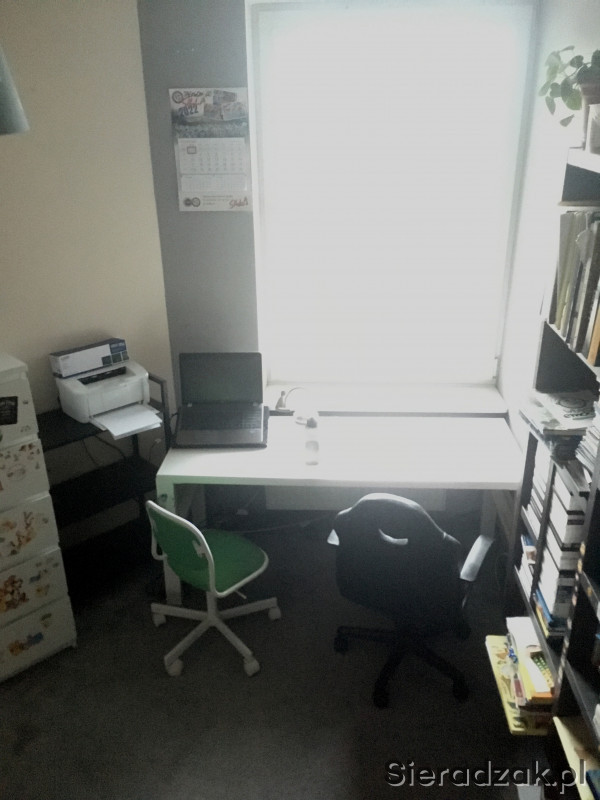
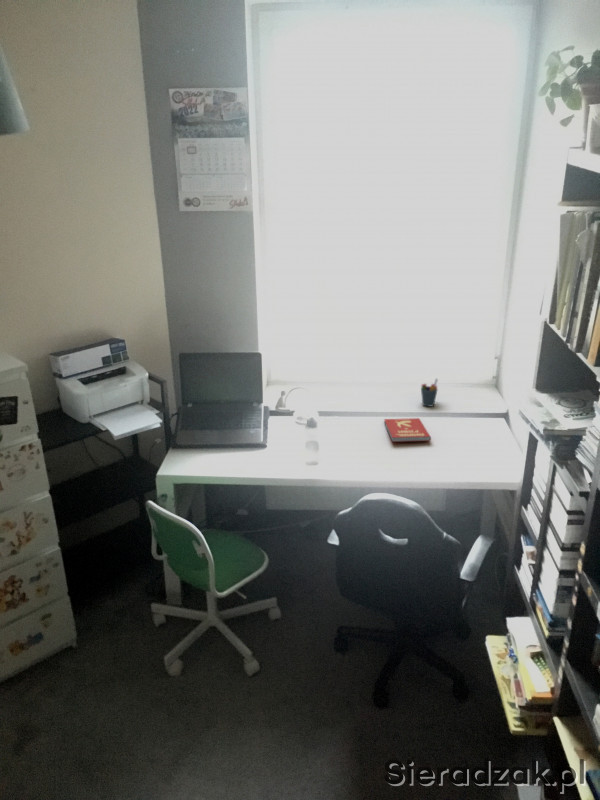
+ book [383,417,432,443]
+ pen holder [420,378,439,408]
